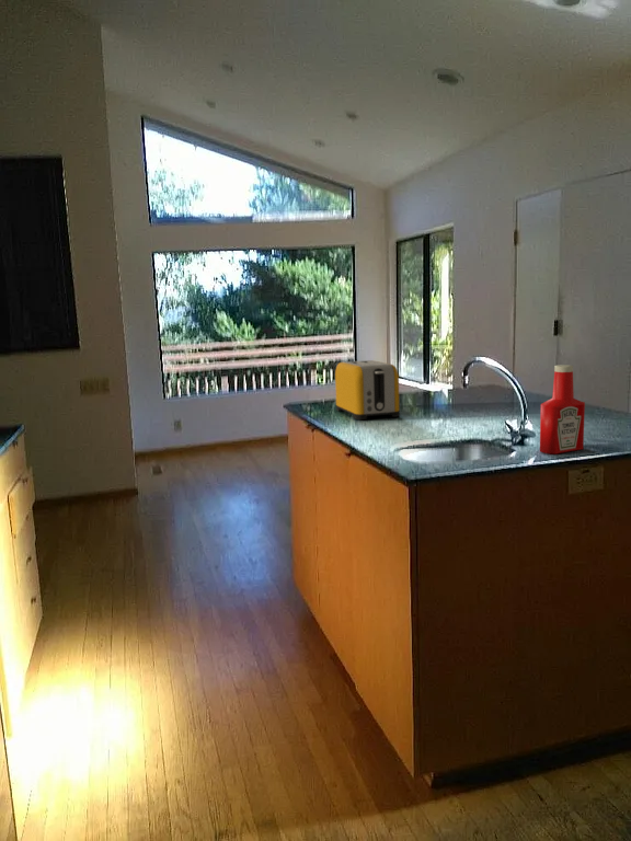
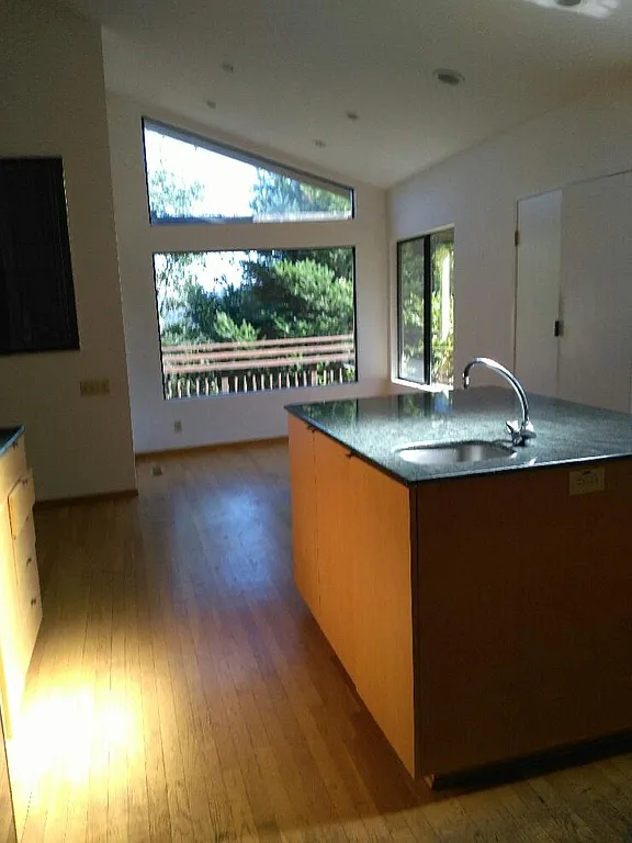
- toaster [334,359,401,420]
- soap bottle [539,364,586,456]
